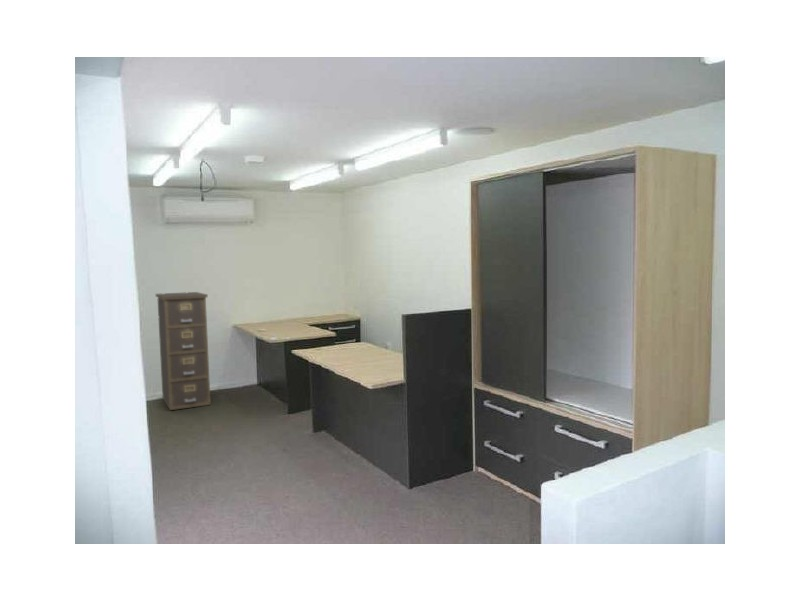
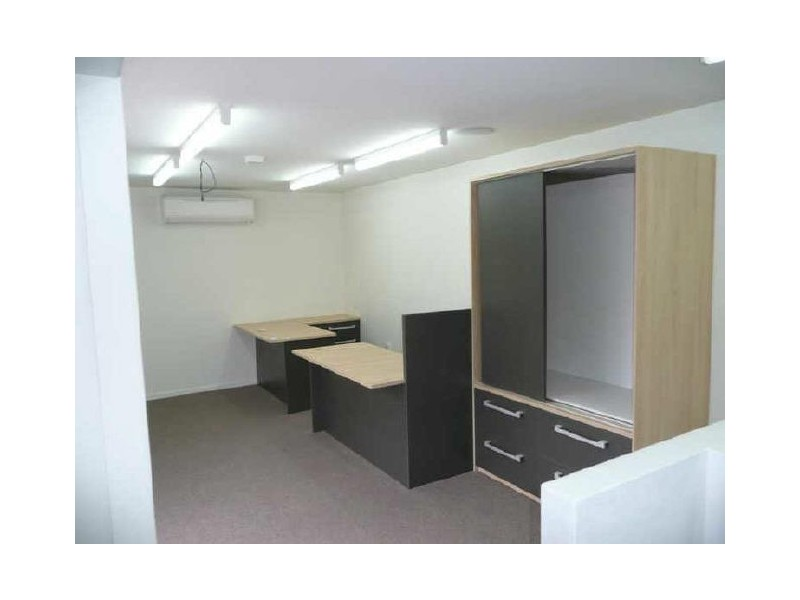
- filing cabinet [155,291,212,411]
